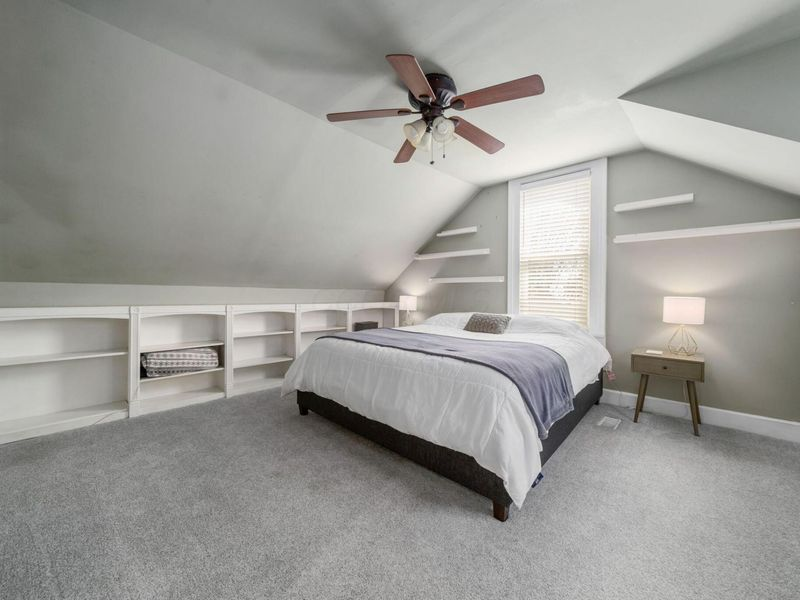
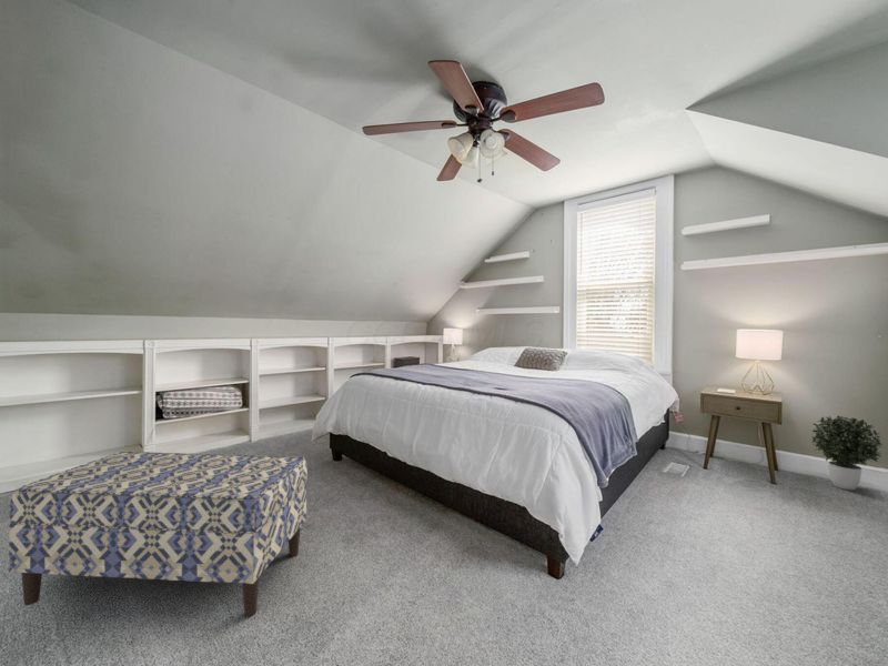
+ bench [8,451,309,618]
+ potted plant [810,414,884,492]
